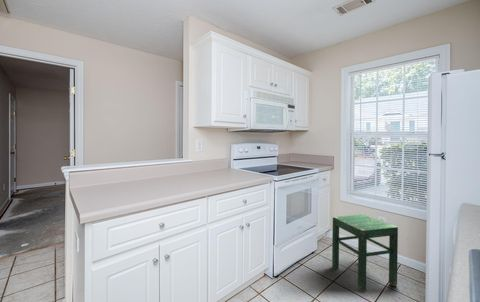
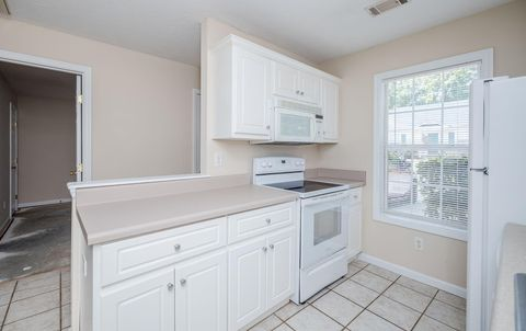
- stool [331,213,399,293]
